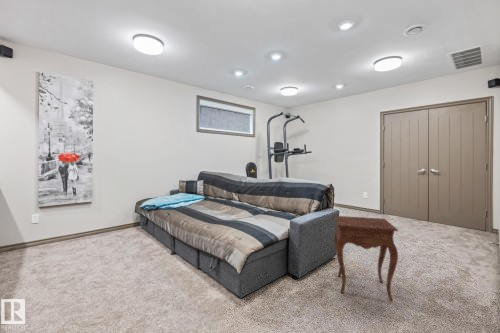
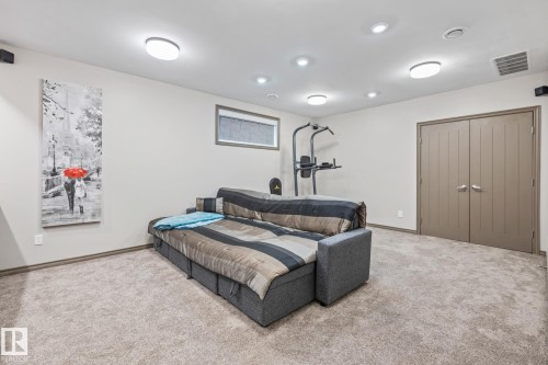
- side table [333,215,399,302]
